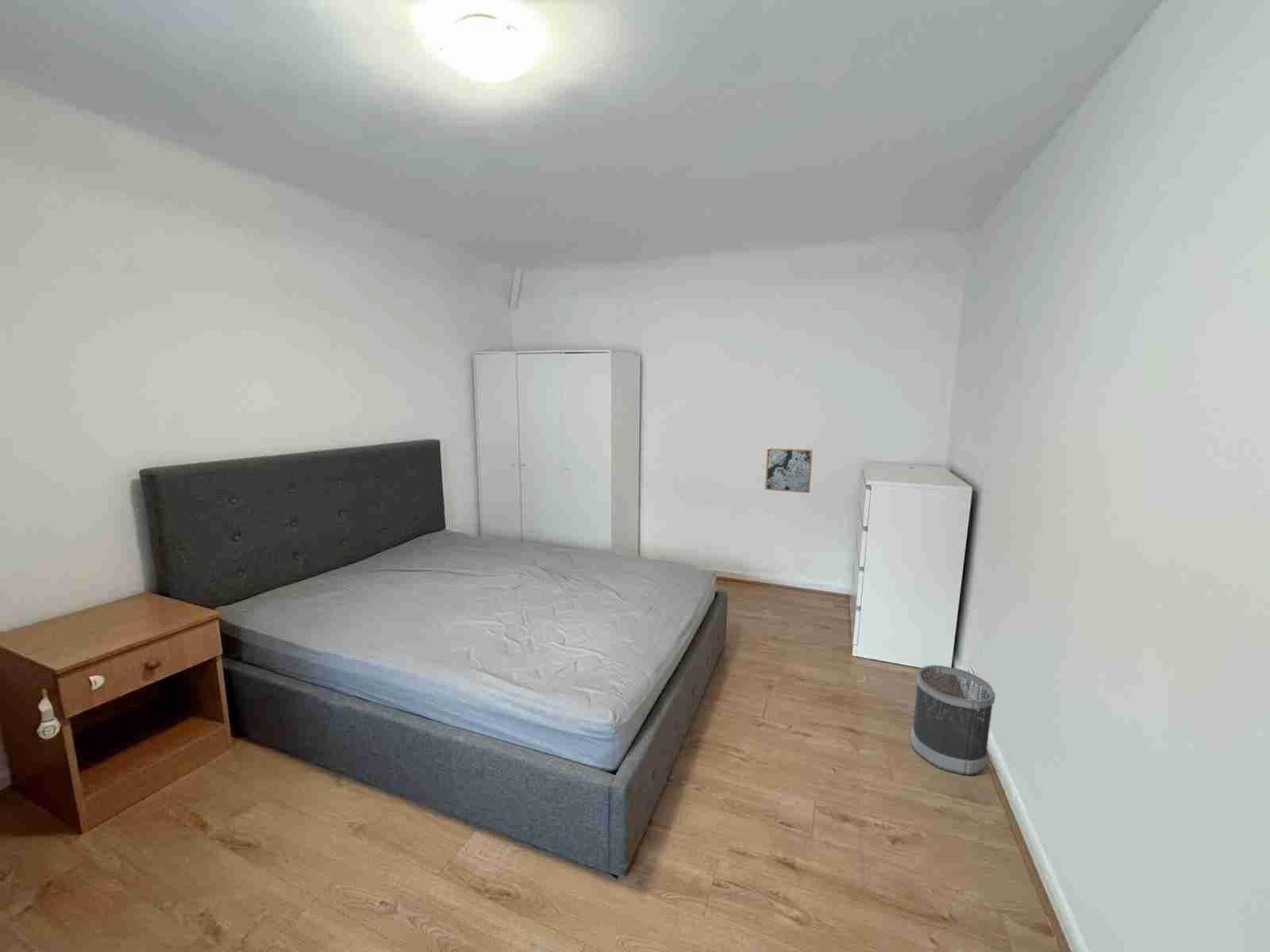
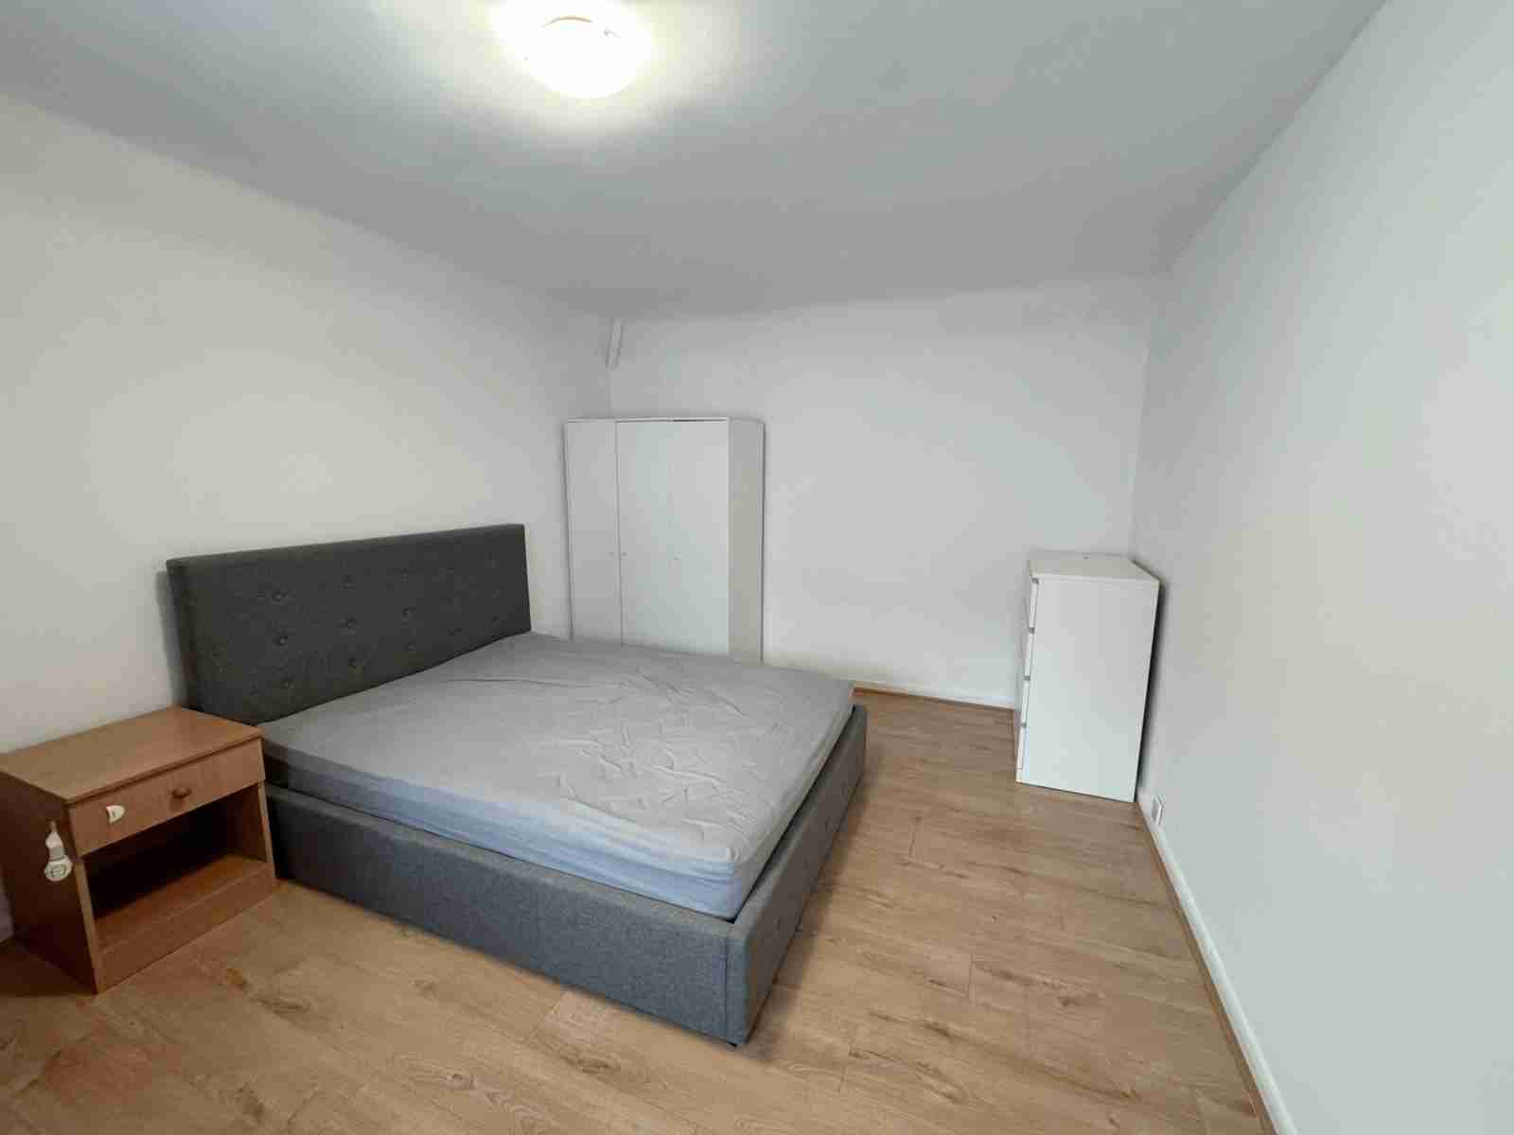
- wastebasket [910,664,996,776]
- wall art [764,447,814,494]
